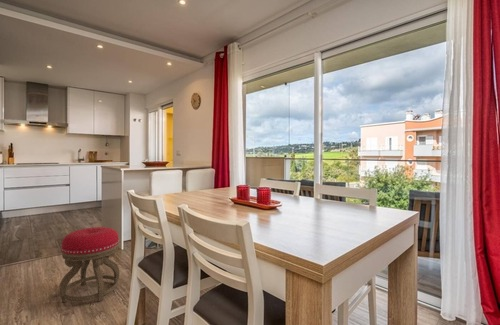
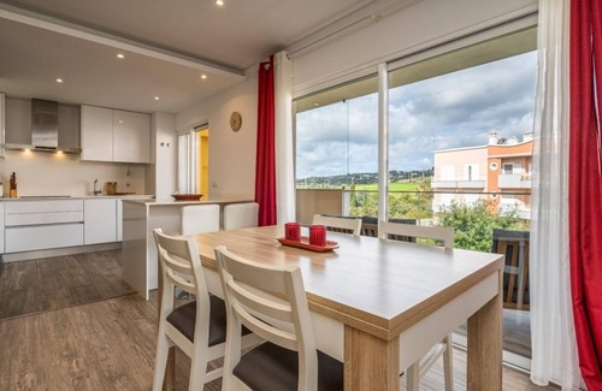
- stool [58,226,120,303]
